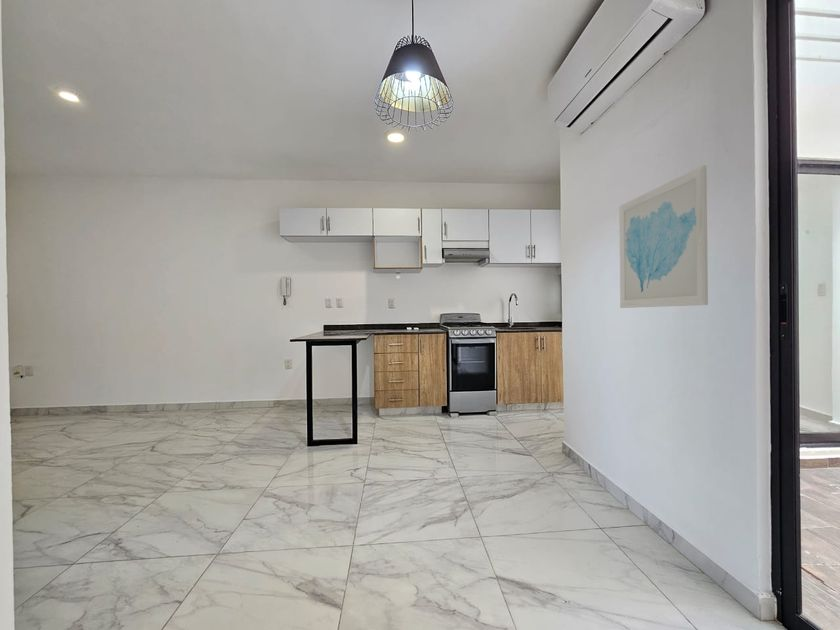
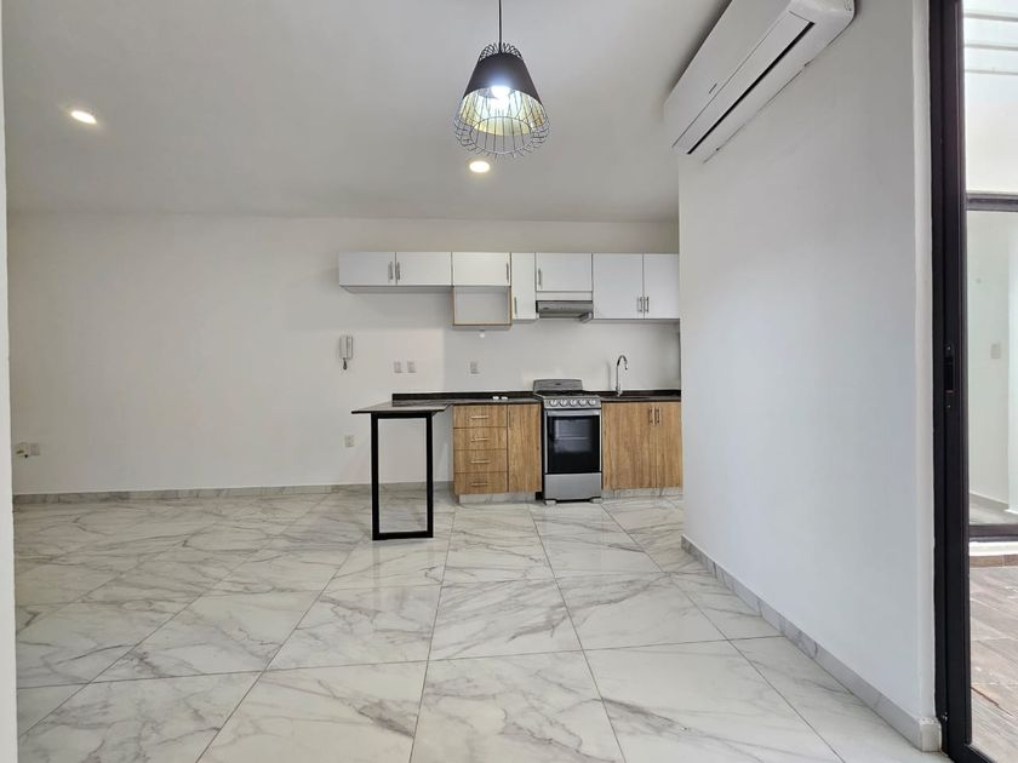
- wall art [618,164,709,309]
